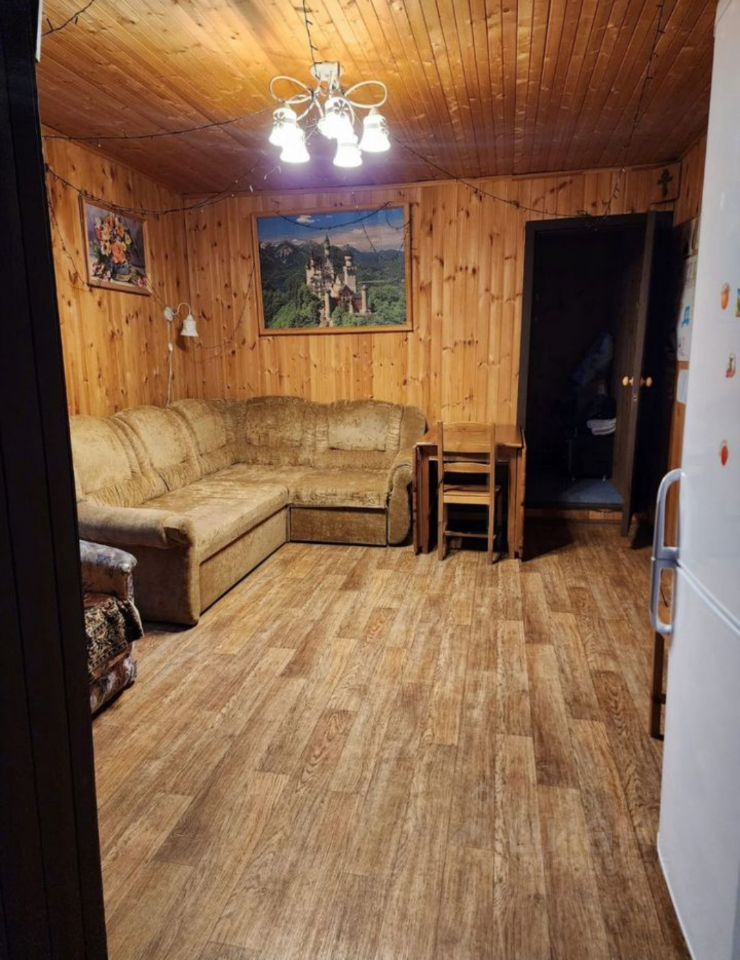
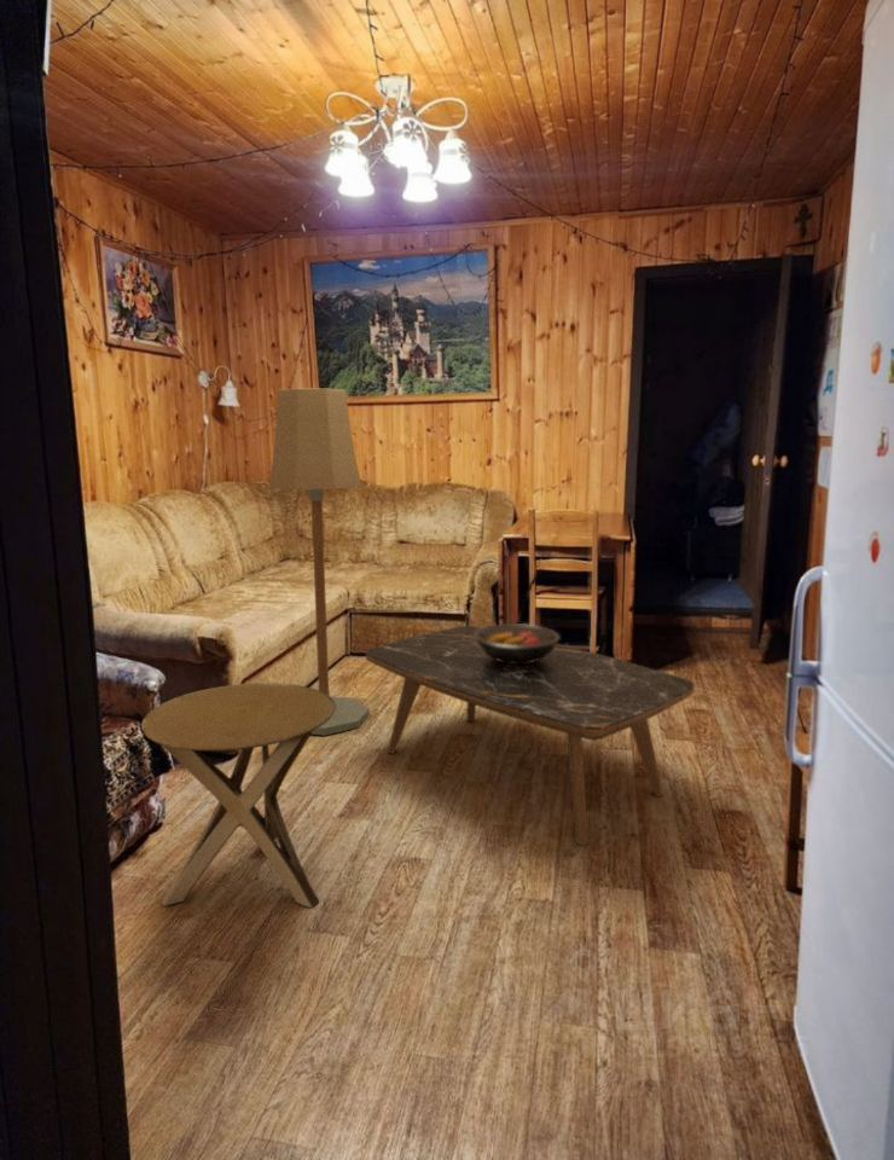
+ floor lamp [268,388,371,737]
+ coffee table [365,625,695,846]
+ side table [140,682,336,909]
+ fruit bowl [475,622,561,663]
